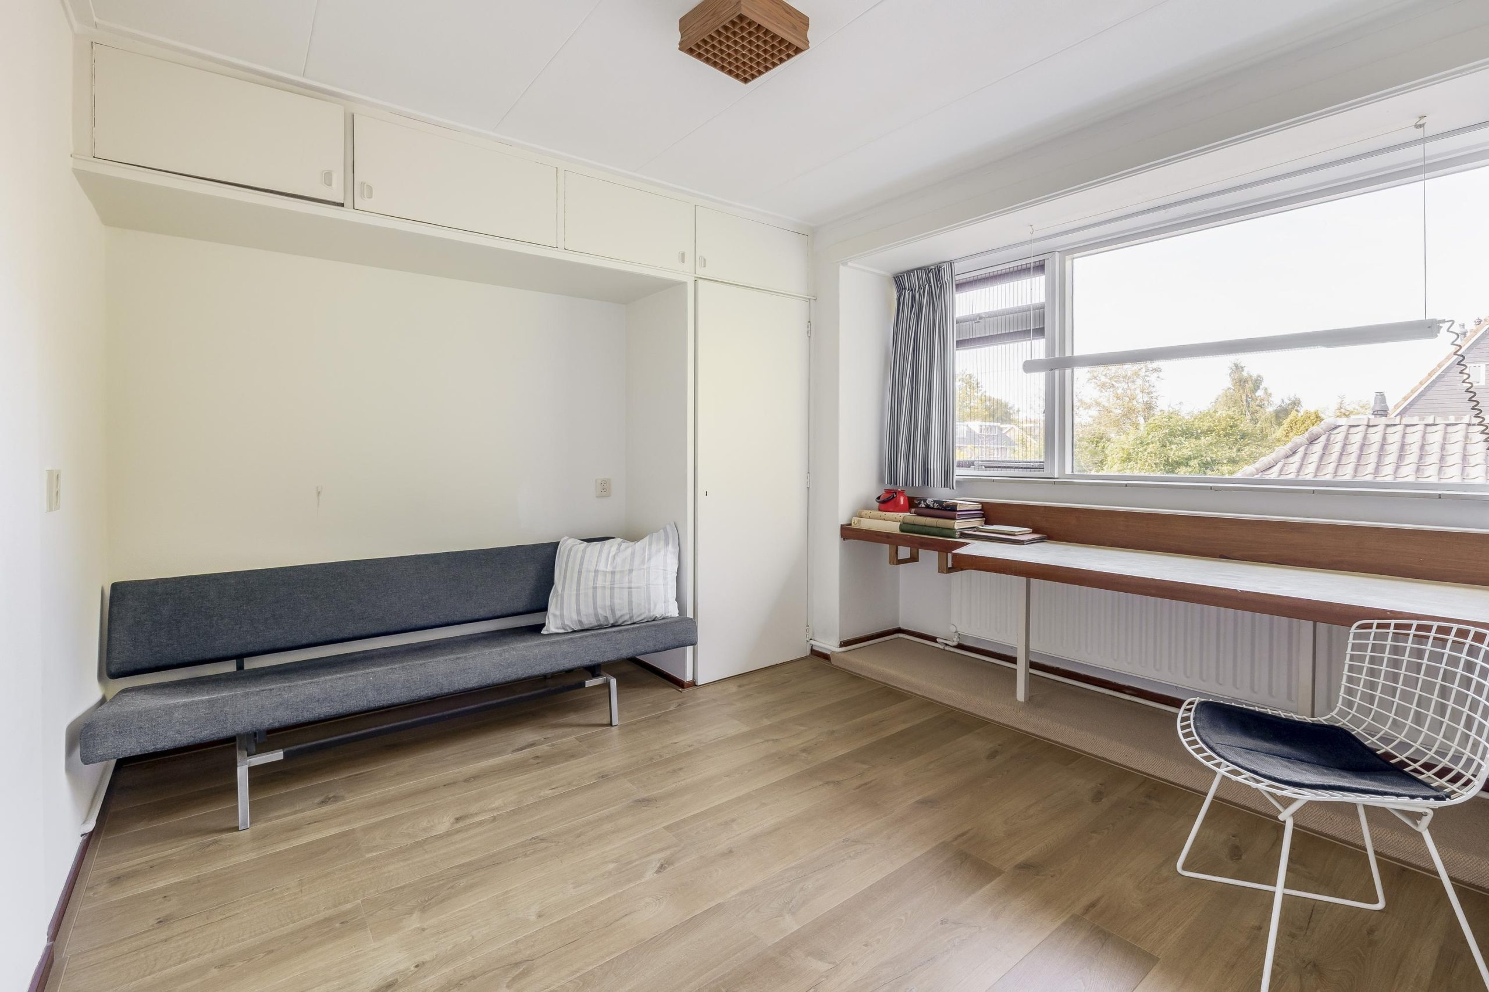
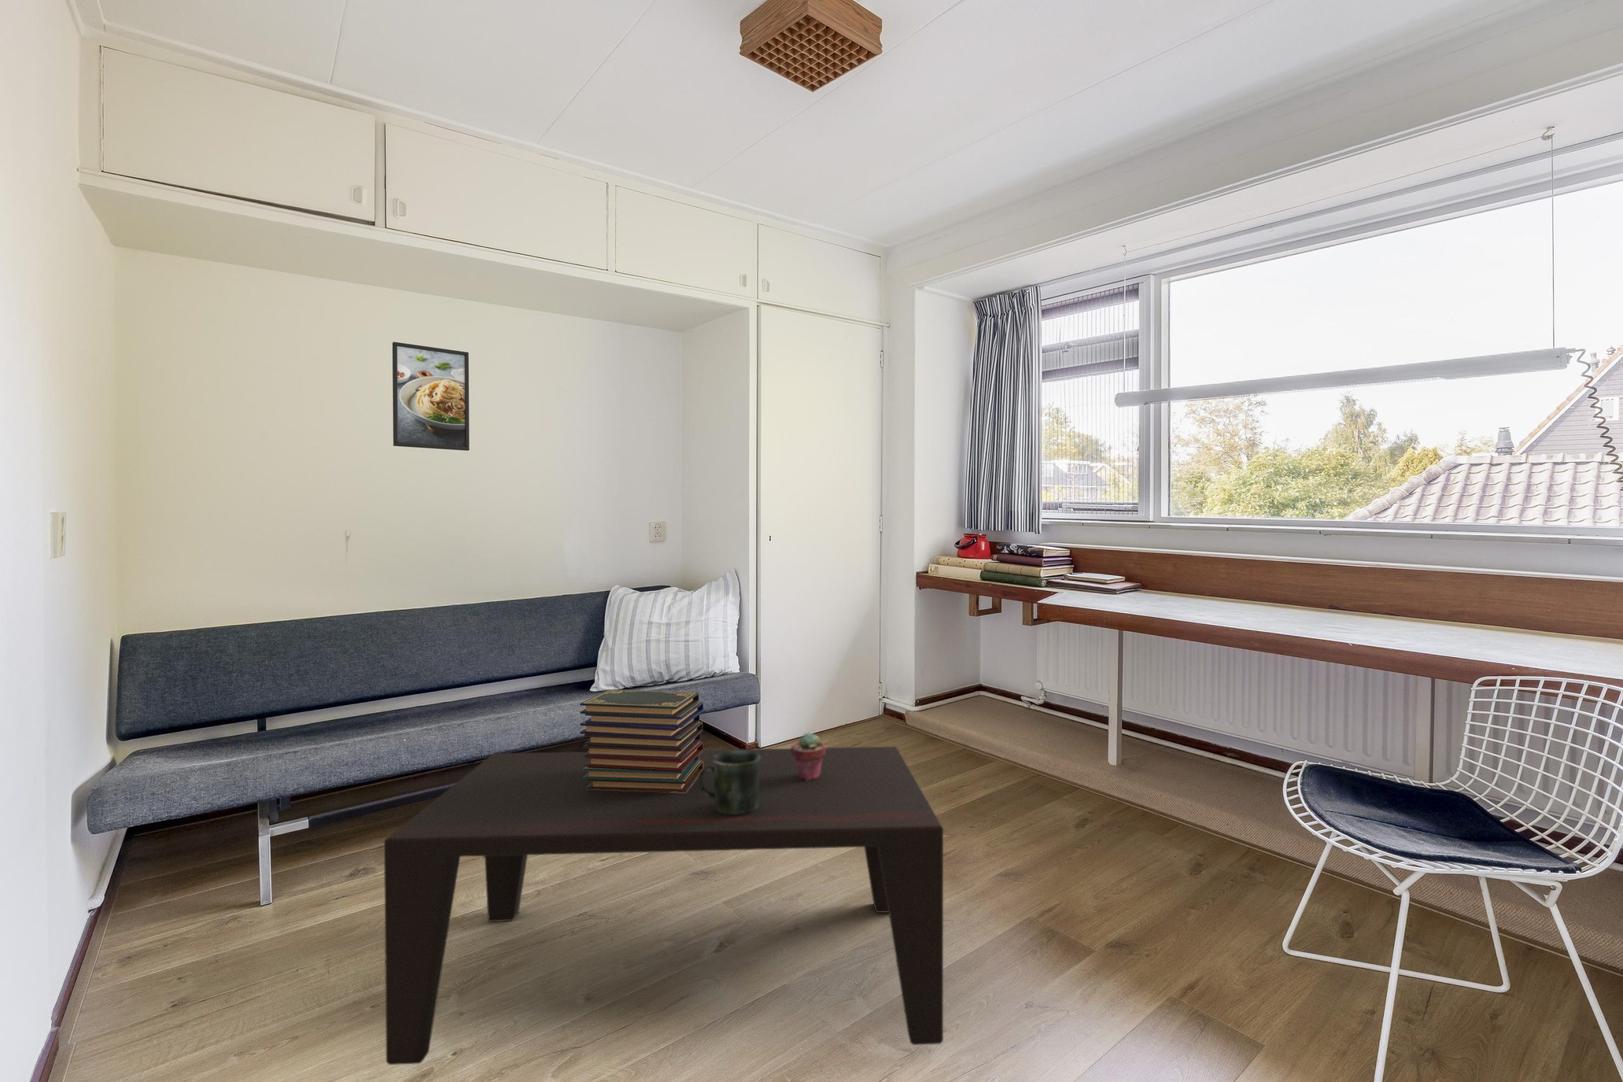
+ mug [698,751,760,815]
+ potted succulent [790,732,826,781]
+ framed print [391,341,470,452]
+ book stack [580,690,704,792]
+ coffee table [384,746,944,1065]
